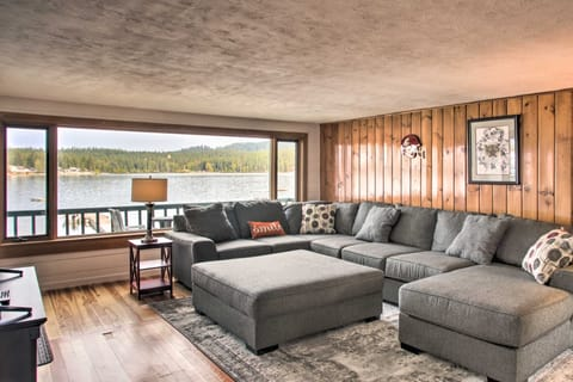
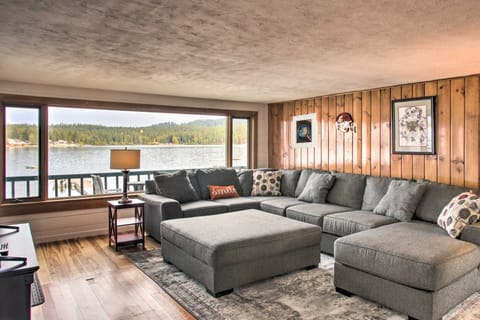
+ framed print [292,112,317,149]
